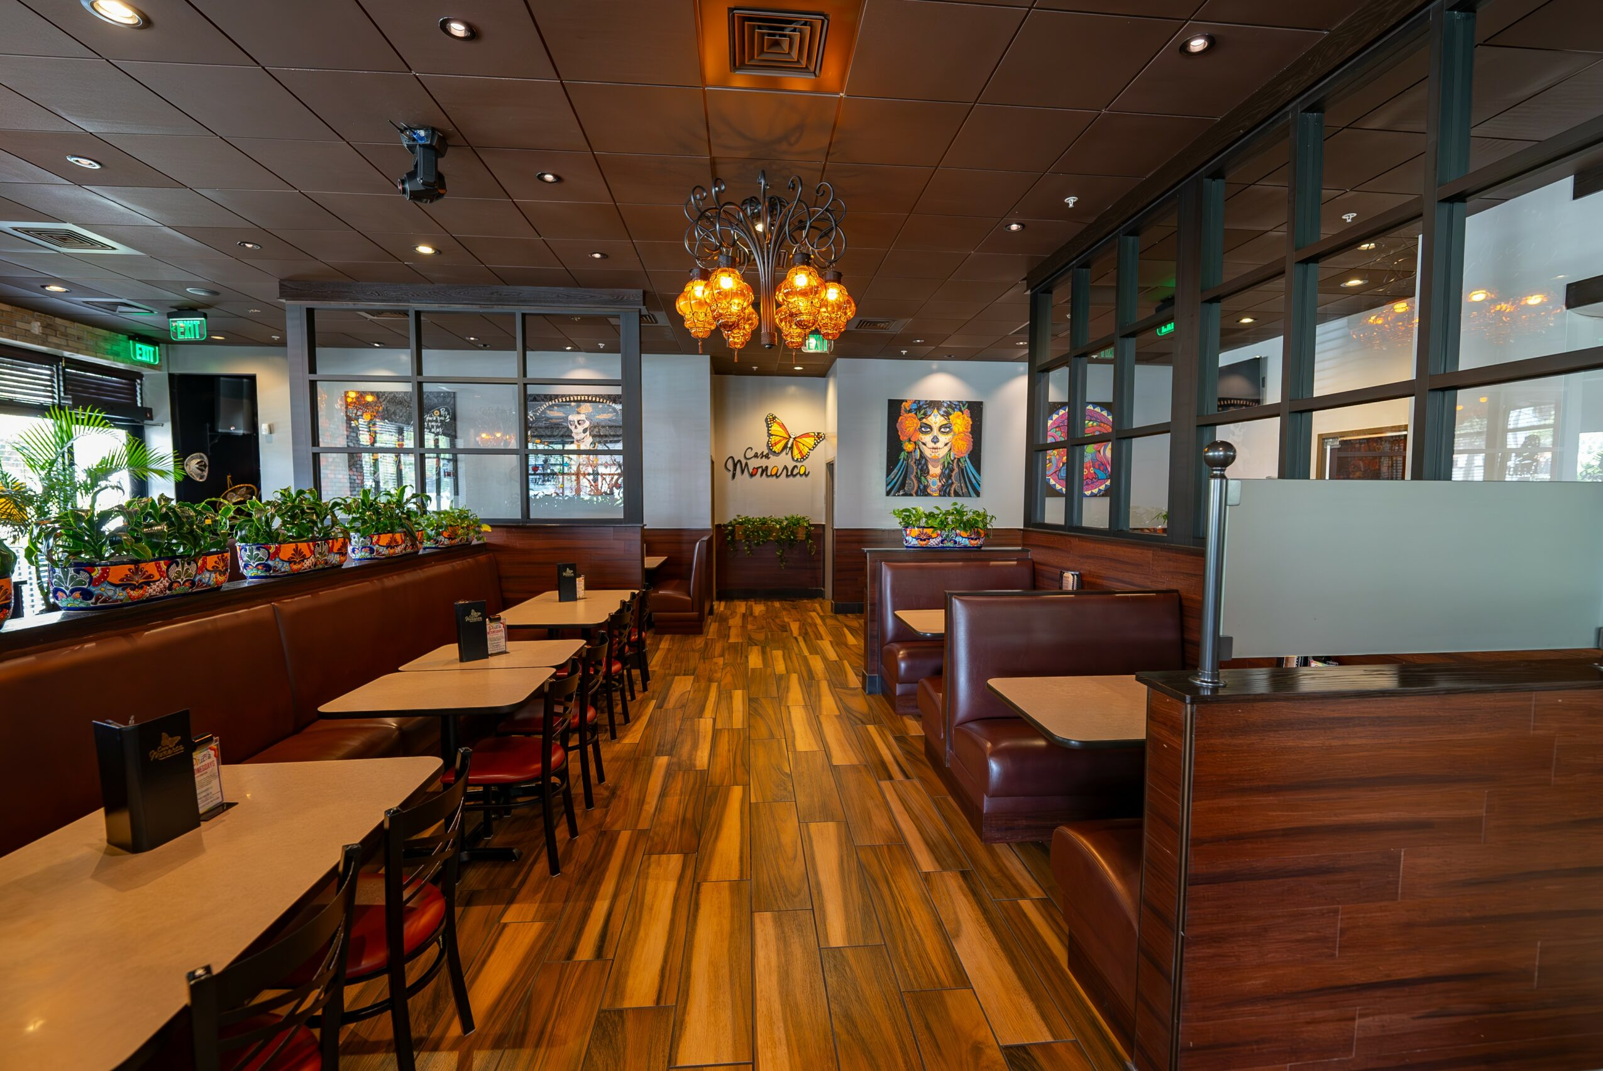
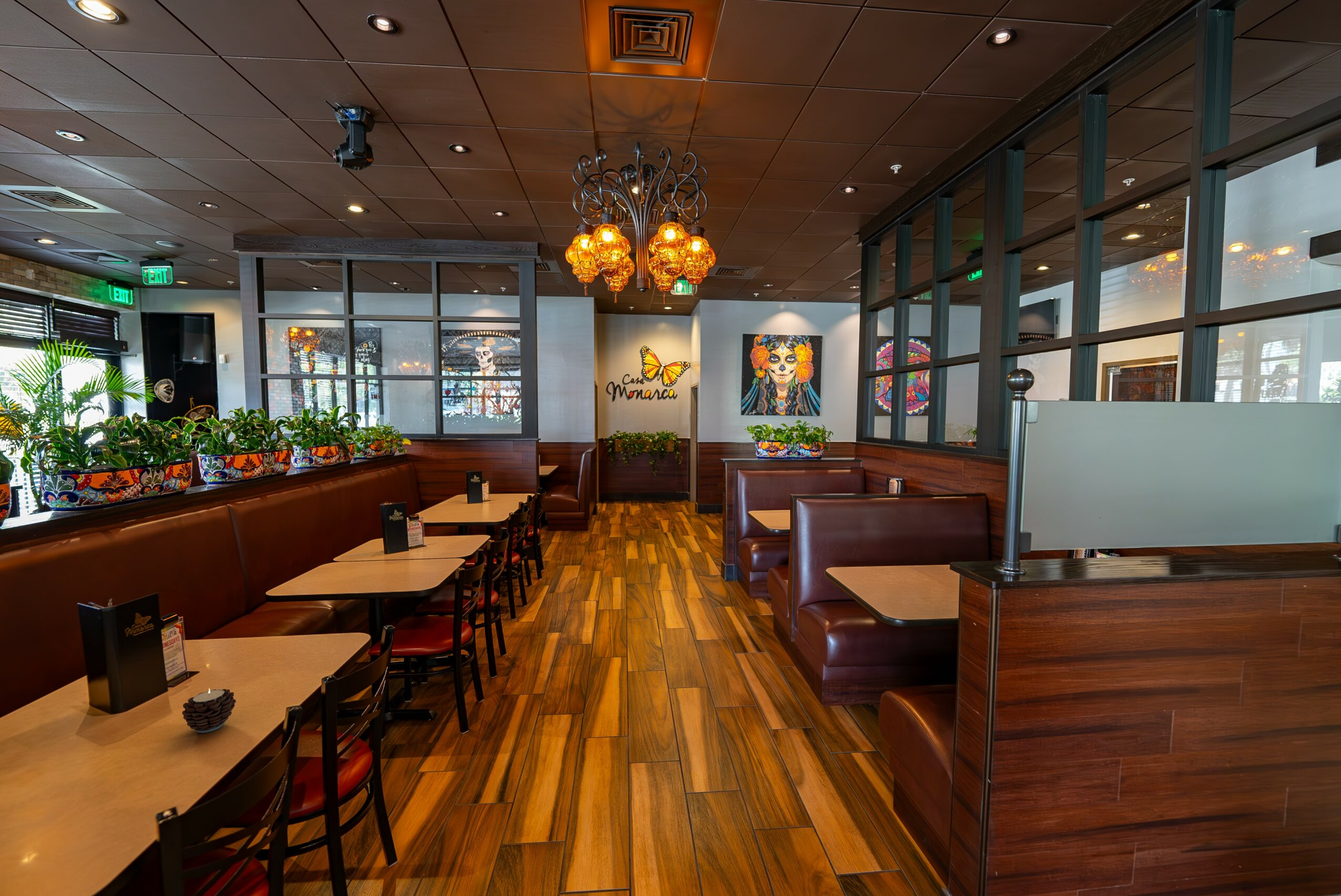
+ candle [181,688,237,734]
